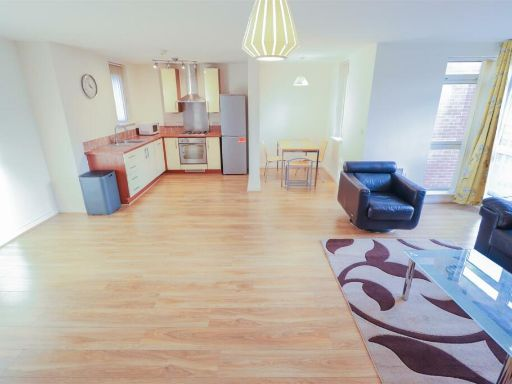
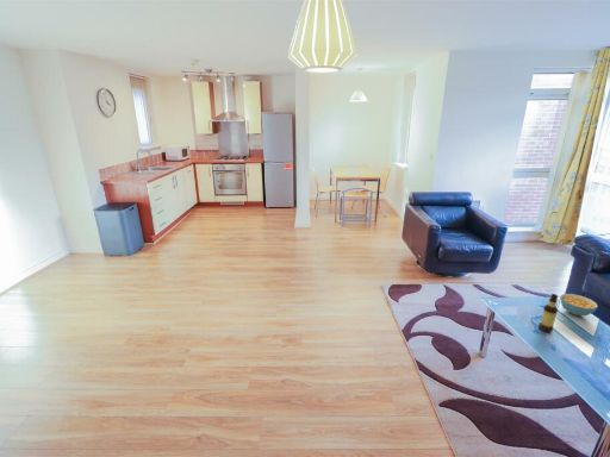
+ bottle [537,293,559,333]
+ cereal bowl [559,293,599,317]
